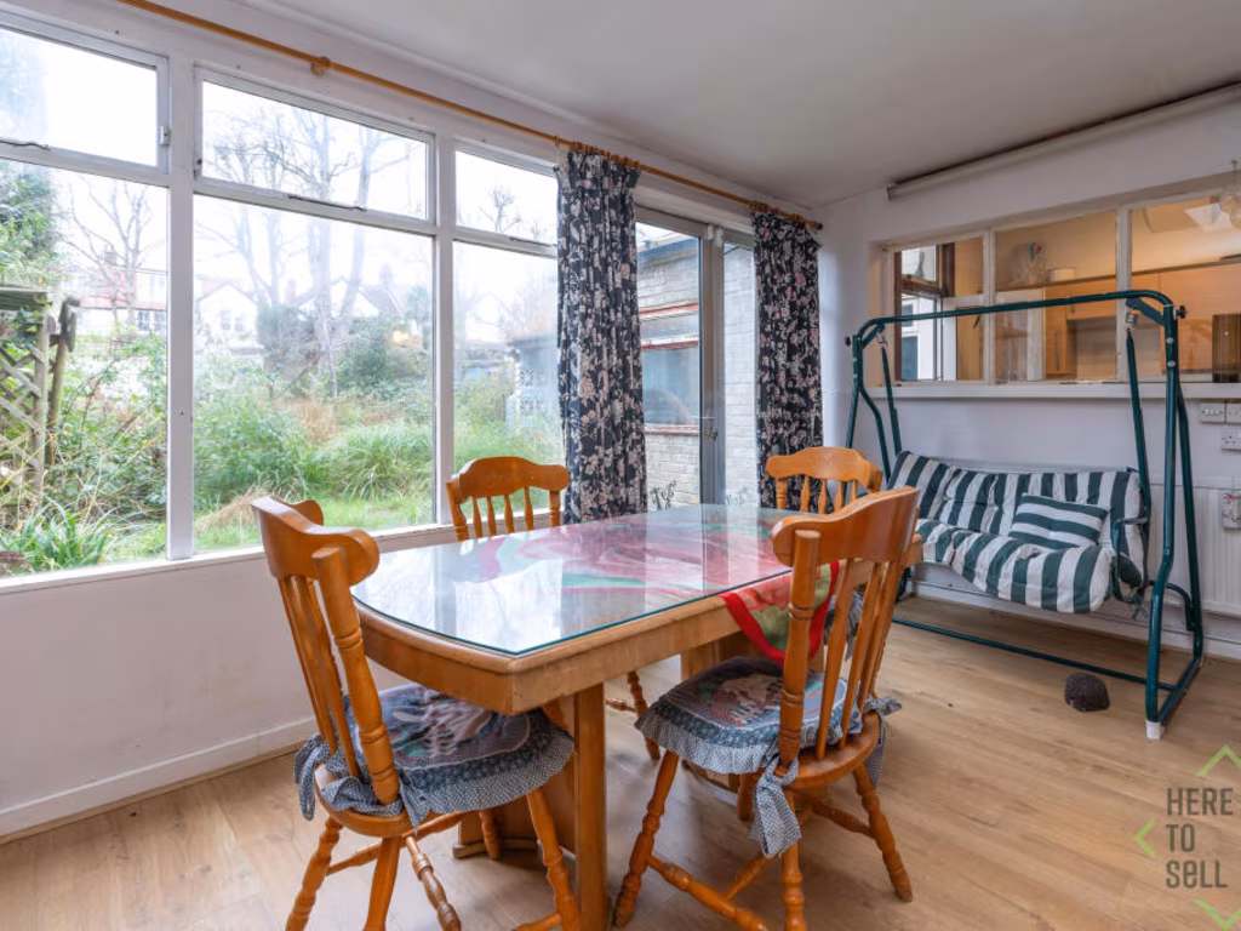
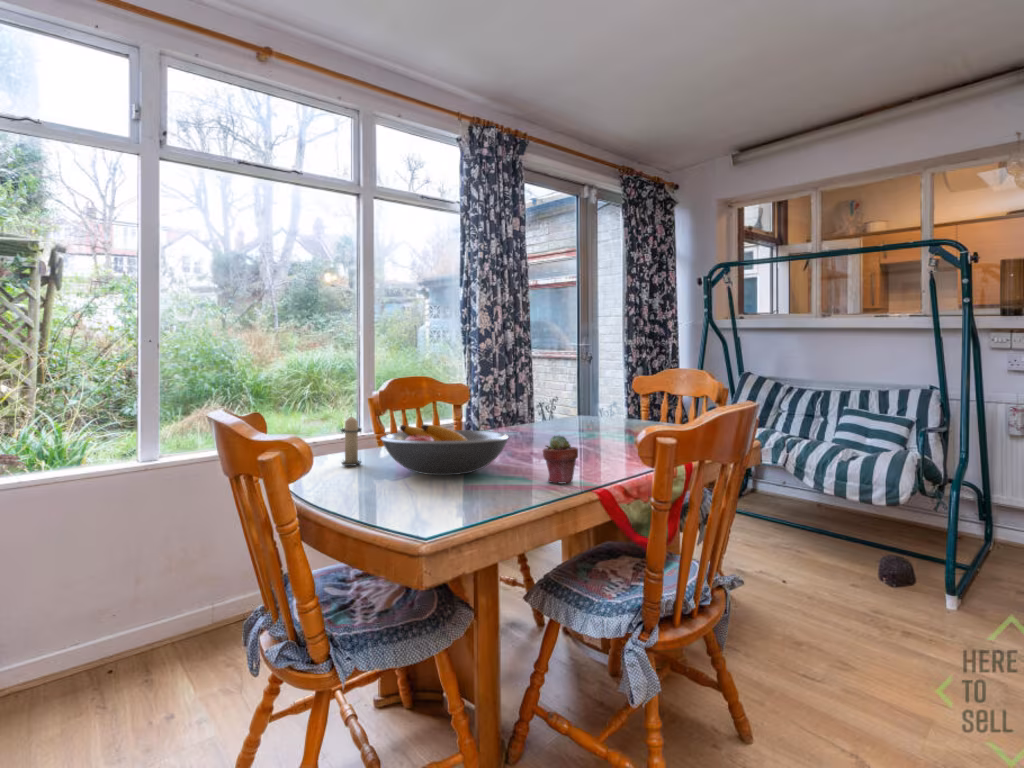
+ candle [340,412,363,467]
+ fruit bowl [380,423,510,476]
+ potted succulent [542,433,579,484]
